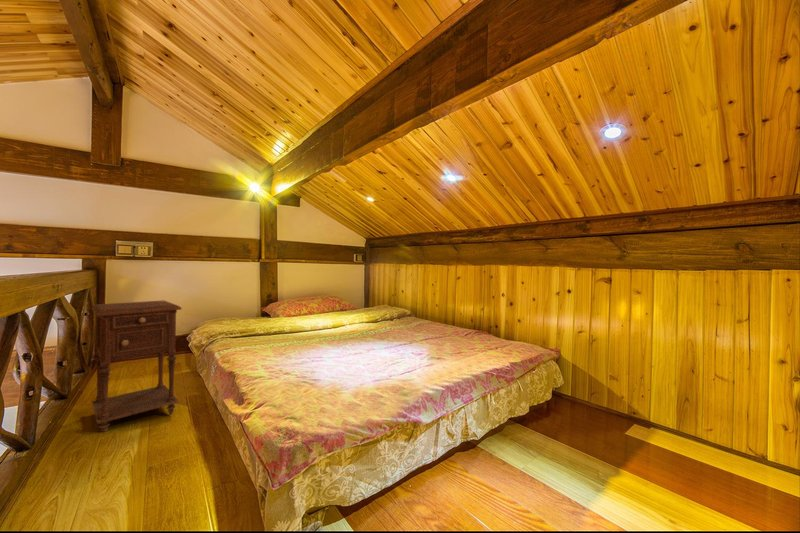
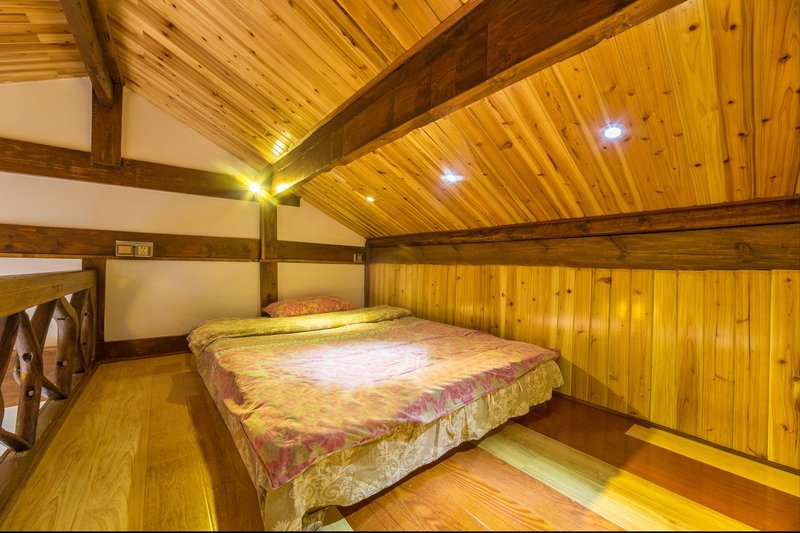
- nightstand [91,299,182,433]
